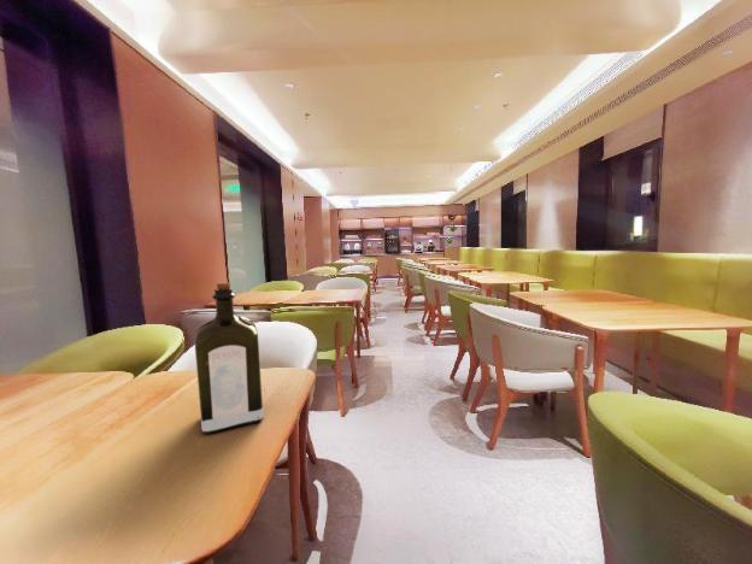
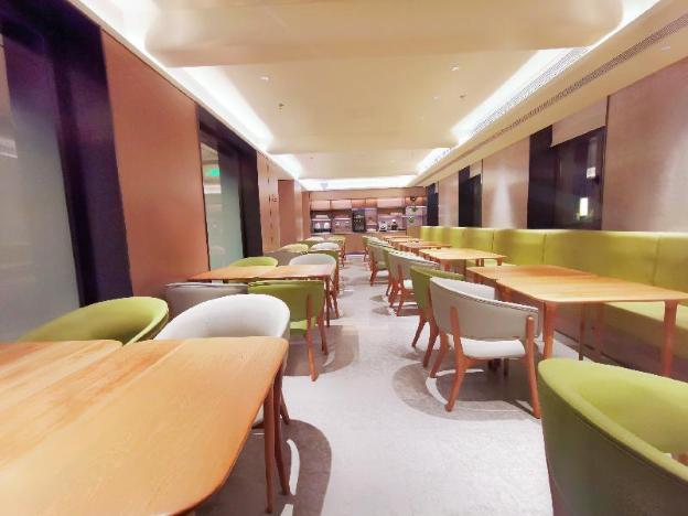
- liquor [194,282,265,435]
